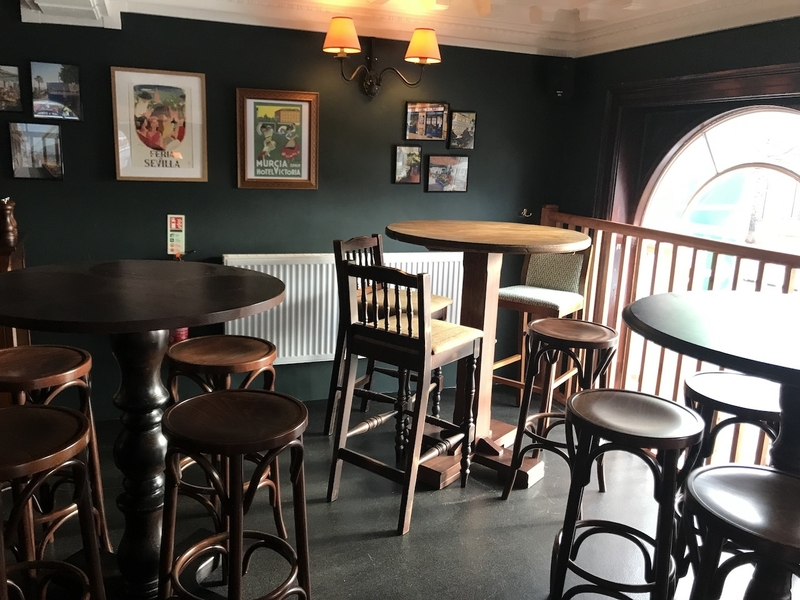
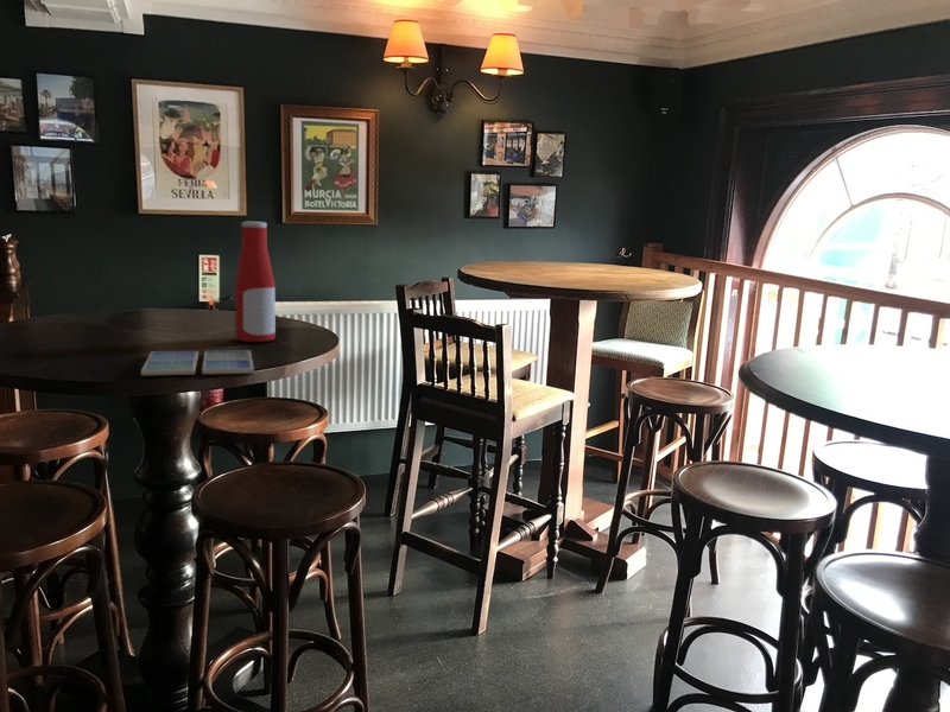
+ bottle [234,221,277,343]
+ drink coaster [140,349,254,376]
